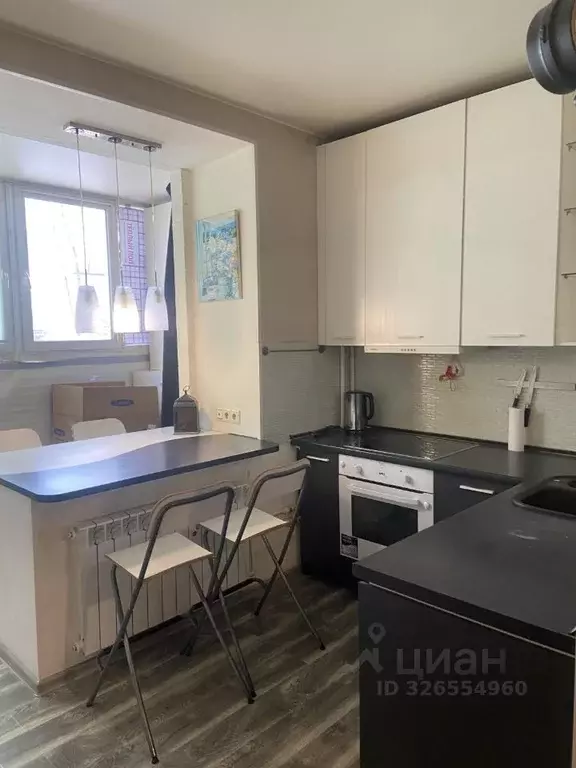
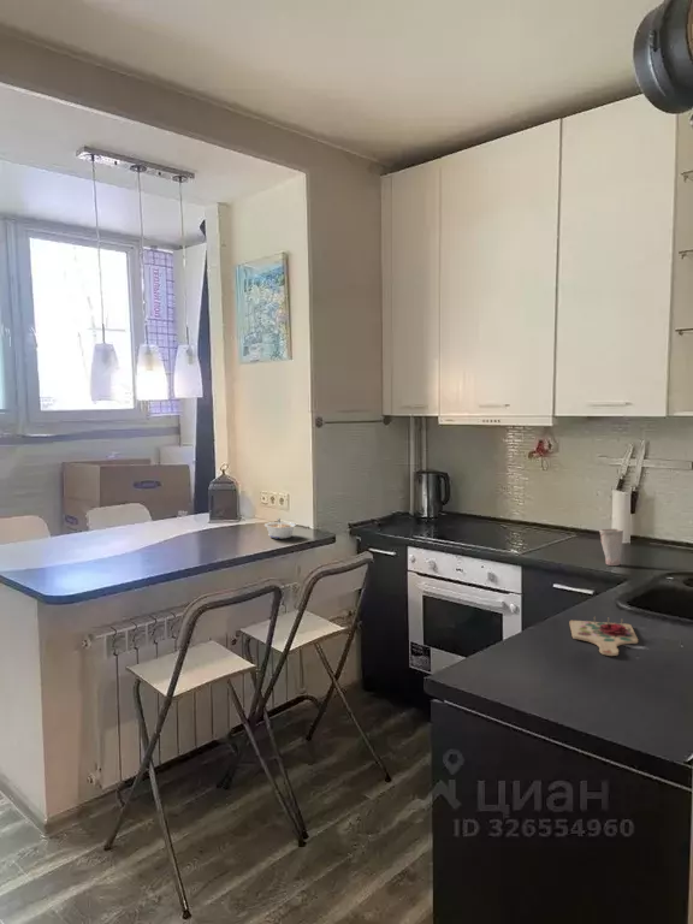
+ cup [598,527,624,567]
+ cutting board [569,616,639,657]
+ legume [263,517,297,539]
